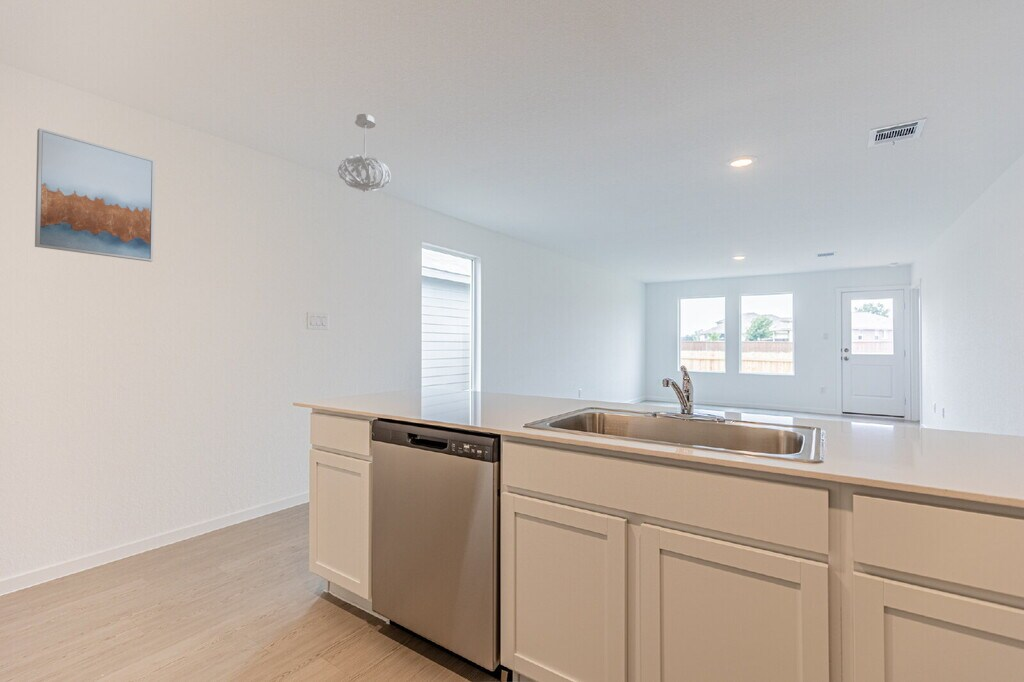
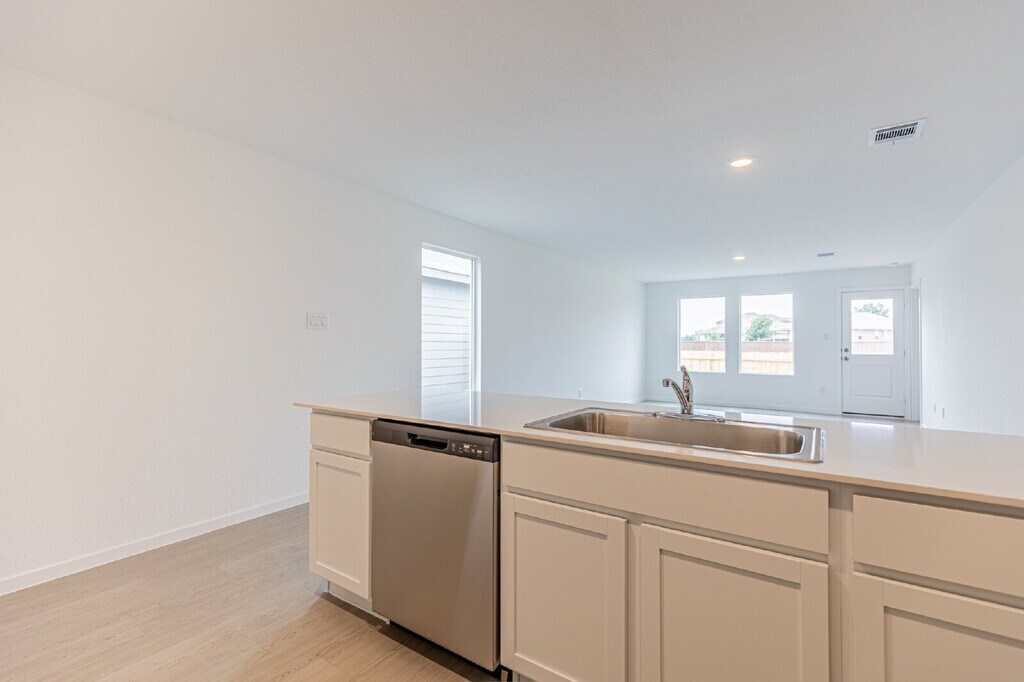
- pendant light [337,113,392,193]
- wall art [34,127,156,263]
